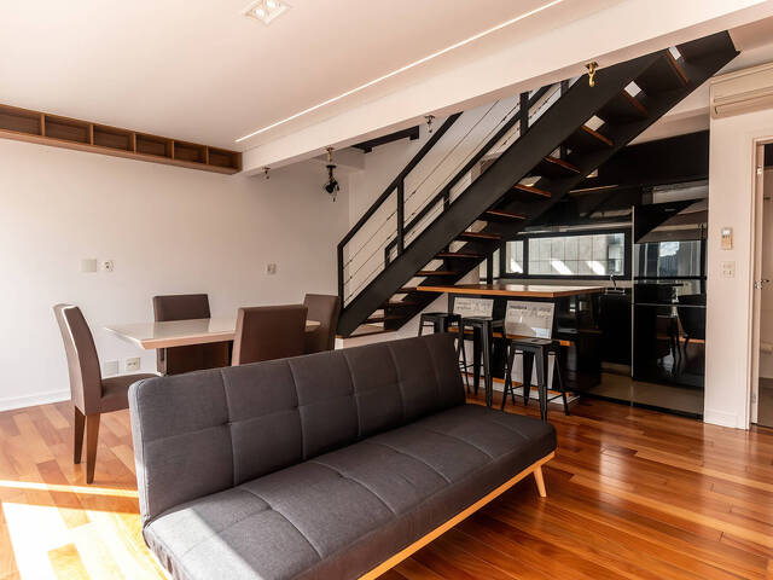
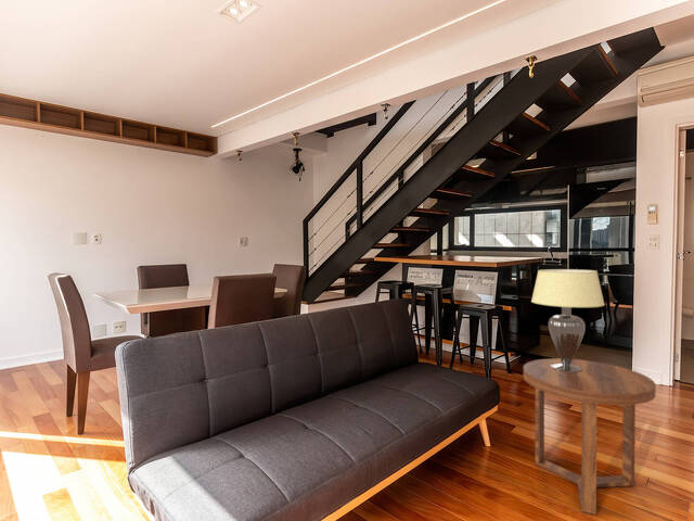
+ side table [523,357,657,516]
+ lampshade [530,268,606,372]
